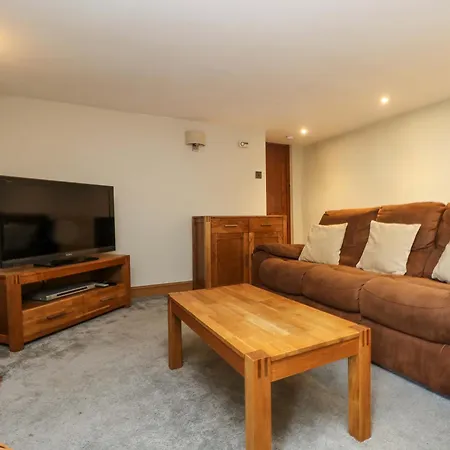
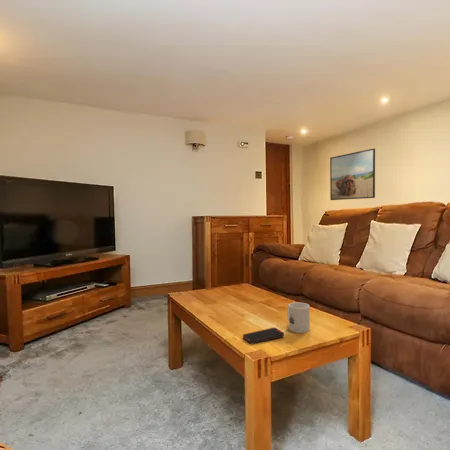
+ mug [286,301,311,334]
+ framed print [329,147,376,201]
+ smartphone [242,327,285,345]
